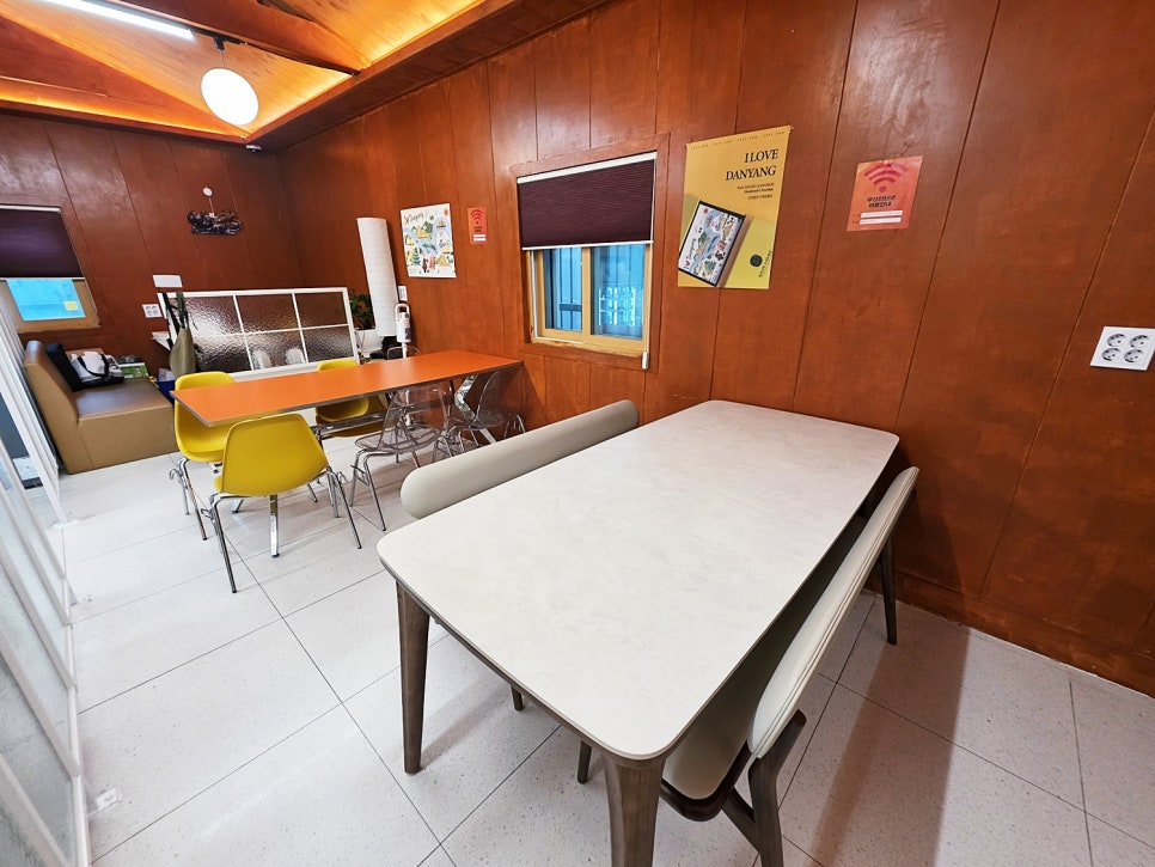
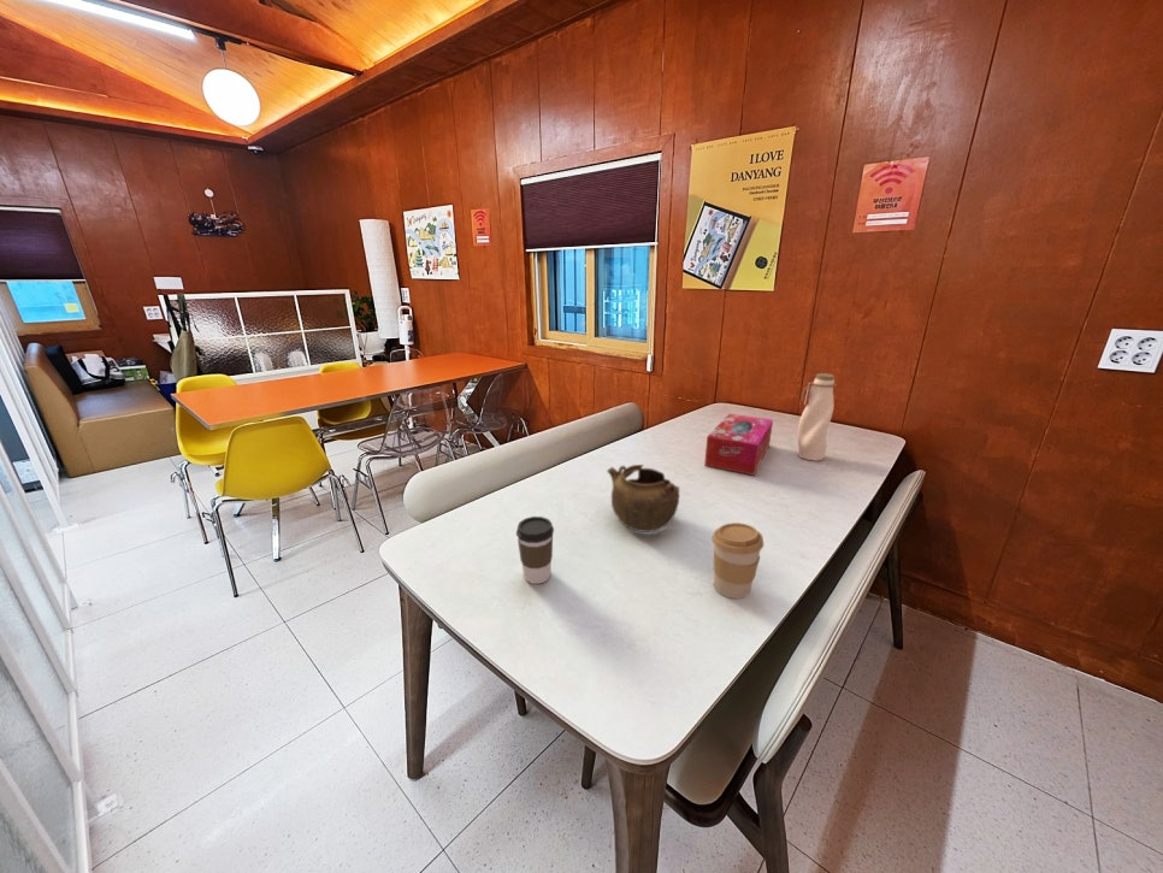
+ teapot [606,464,681,533]
+ tissue box [703,413,774,476]
+ water bottle [797,372,838,461]
+ coffee cup [710,521,764,600]
+ coffee cup [515,515,555,585]
